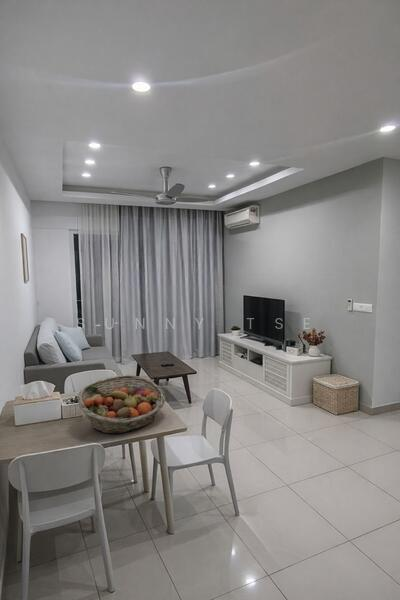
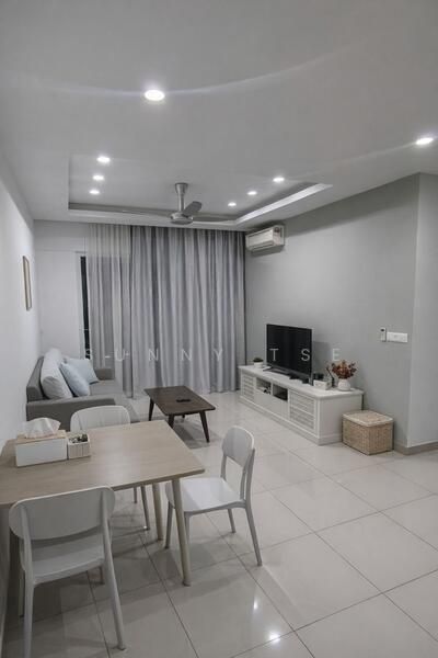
- fruit basket [77,374,167,435]
